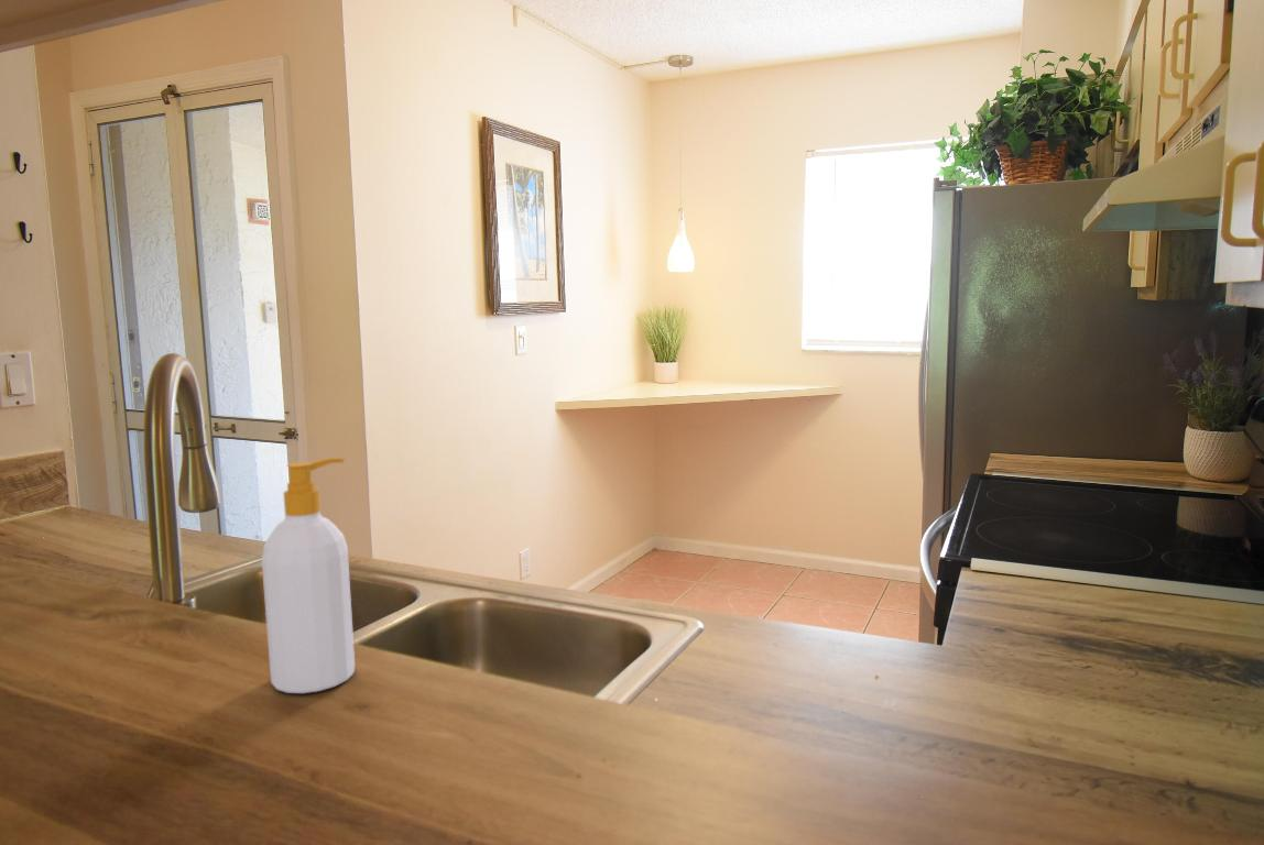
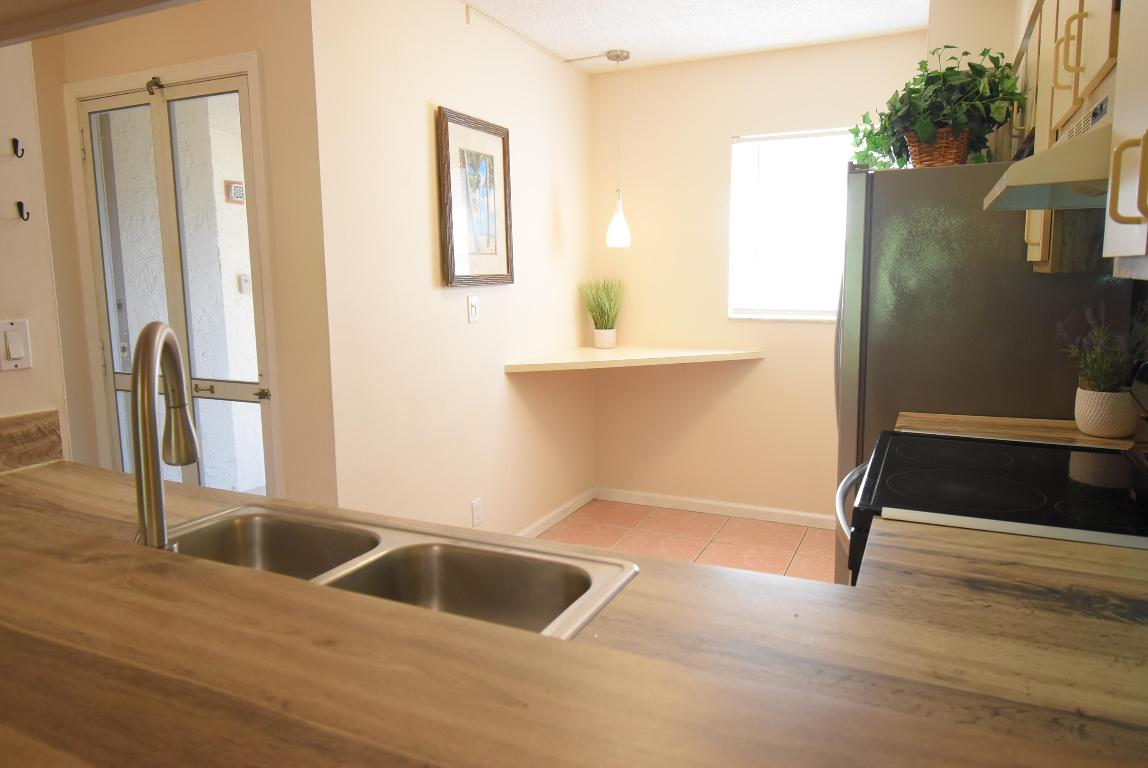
- soap bottle [261,457,356,694]
